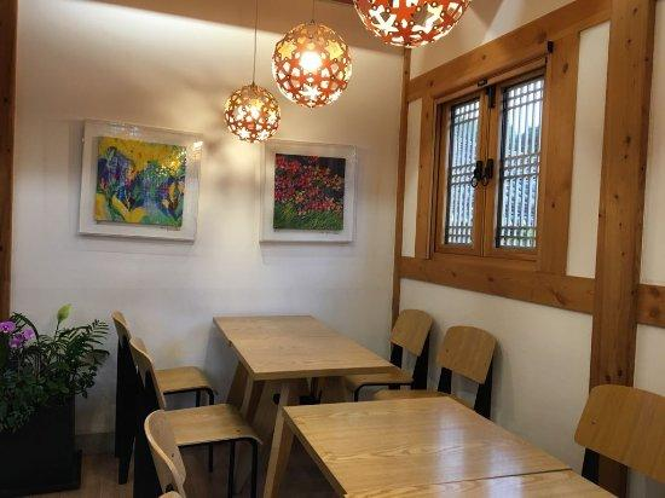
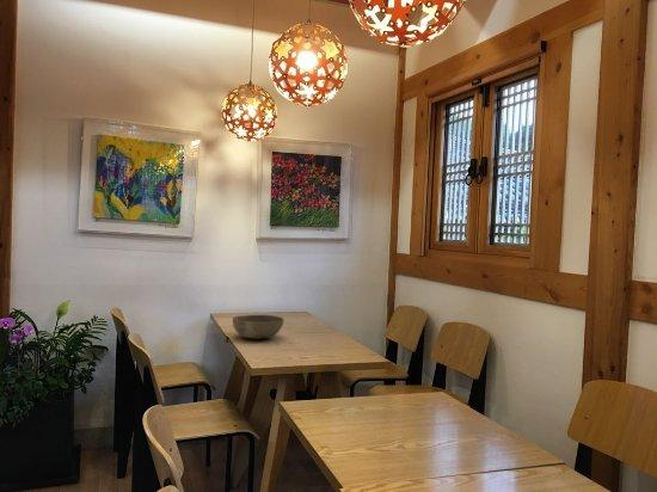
+ bowl [232,314,284,340]
